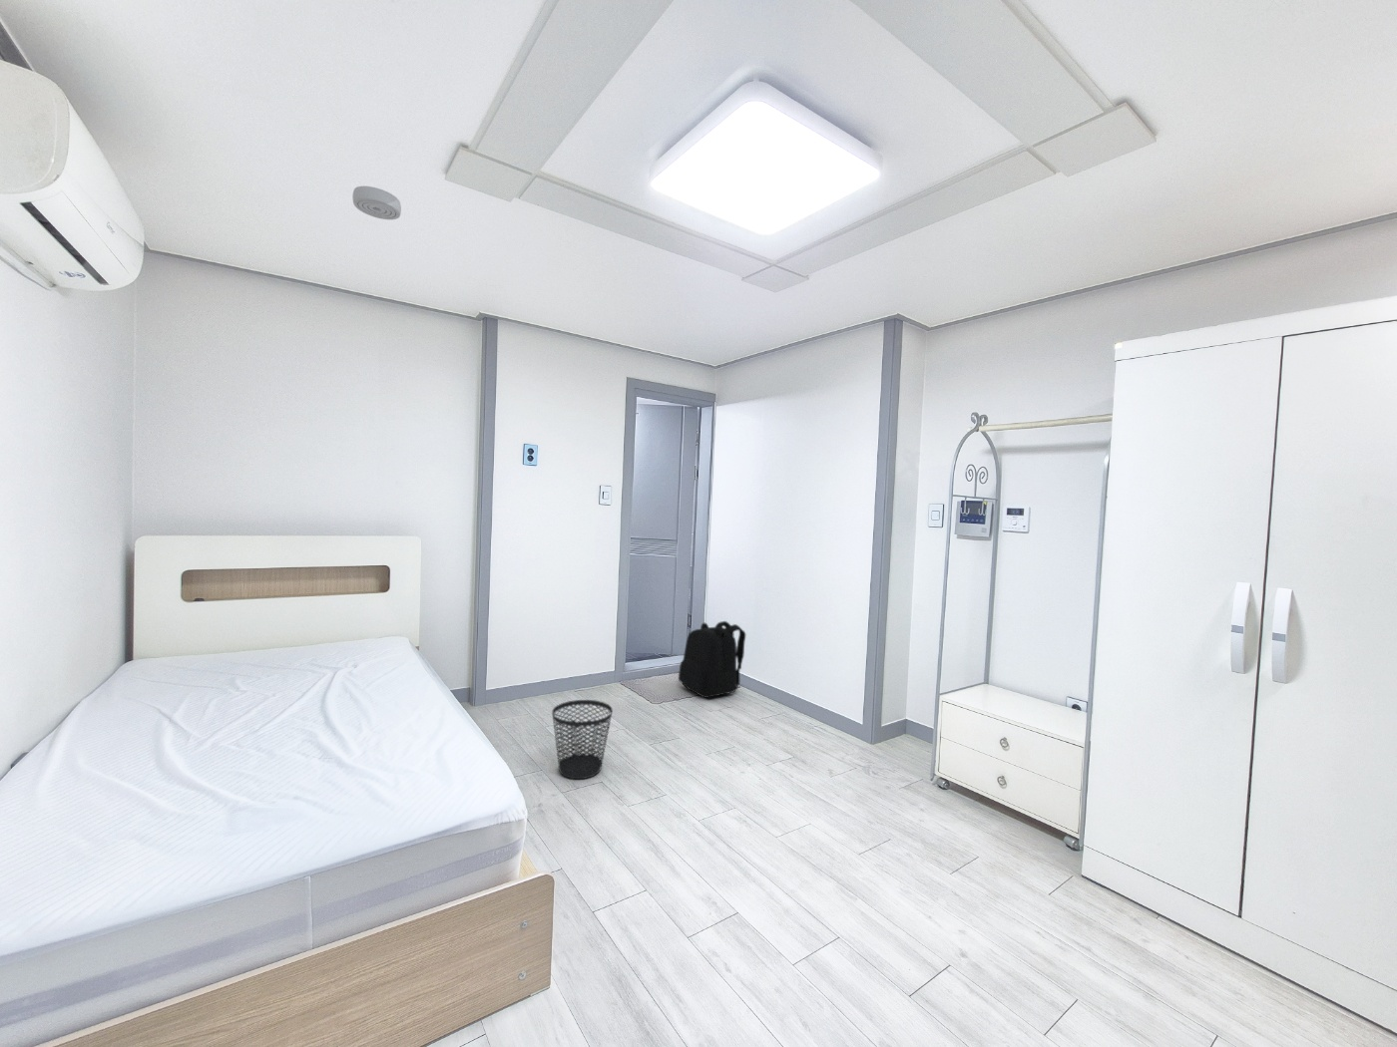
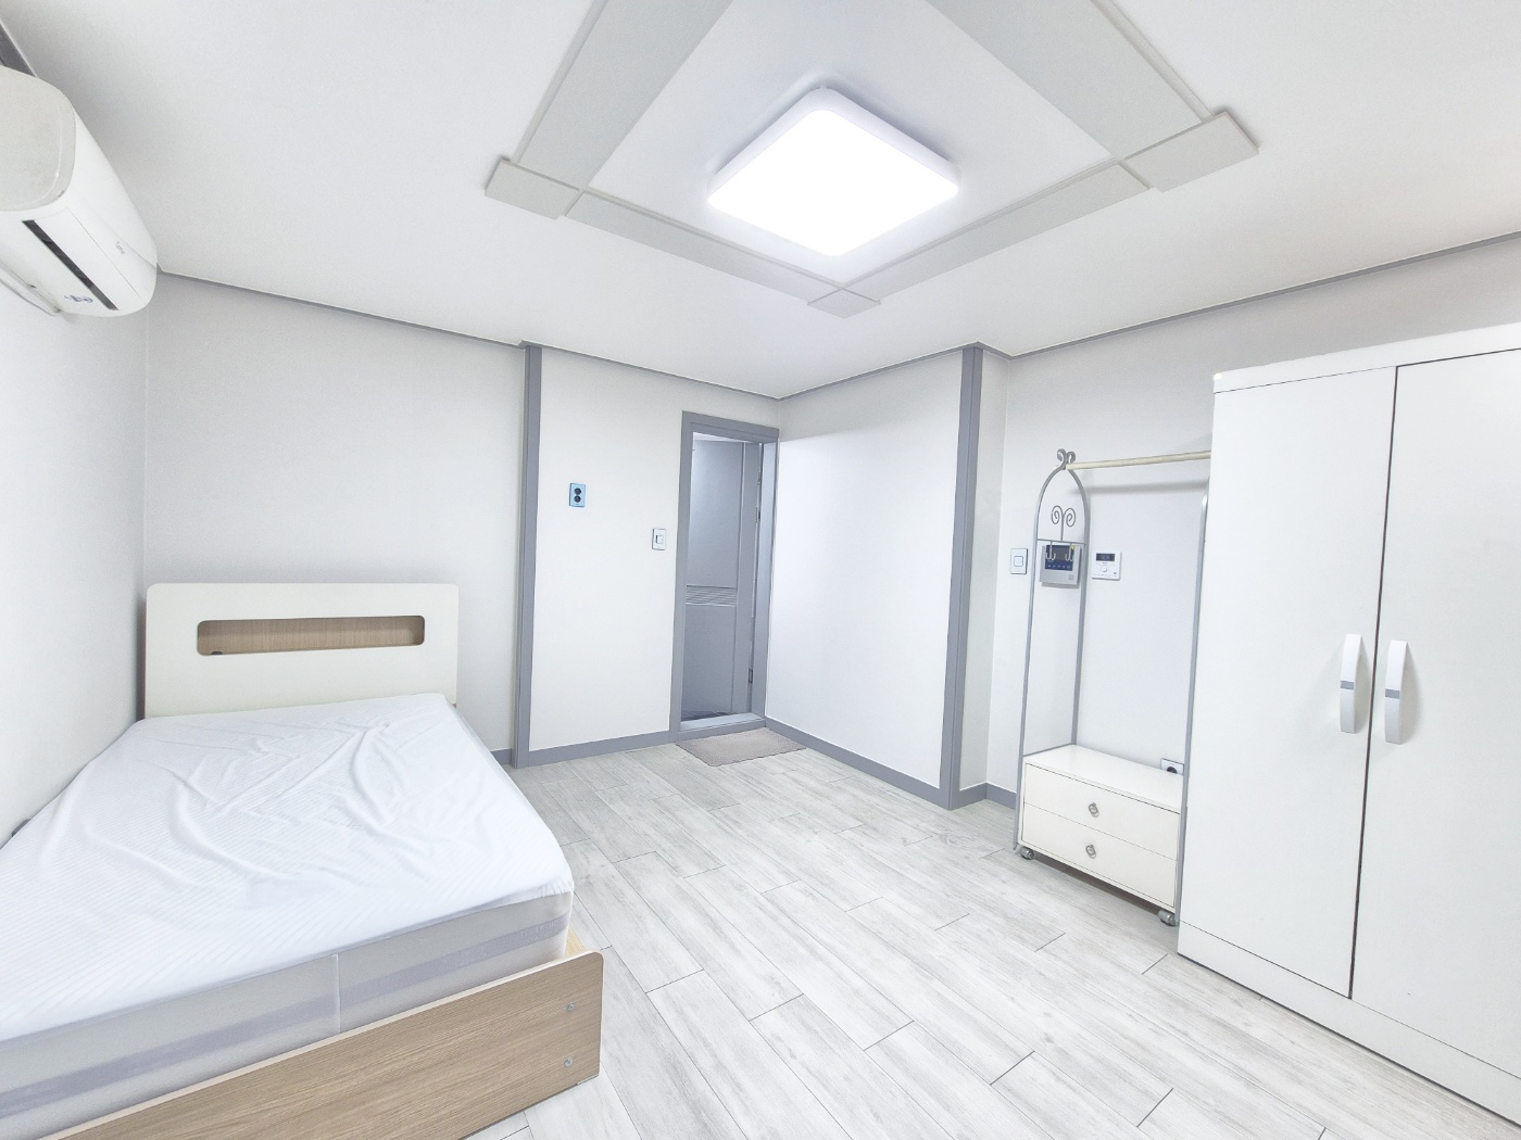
- wastebasket [551,699,614,780]
- smoke detector [351,186,403,220]
- backpack [678,620,747,699]
